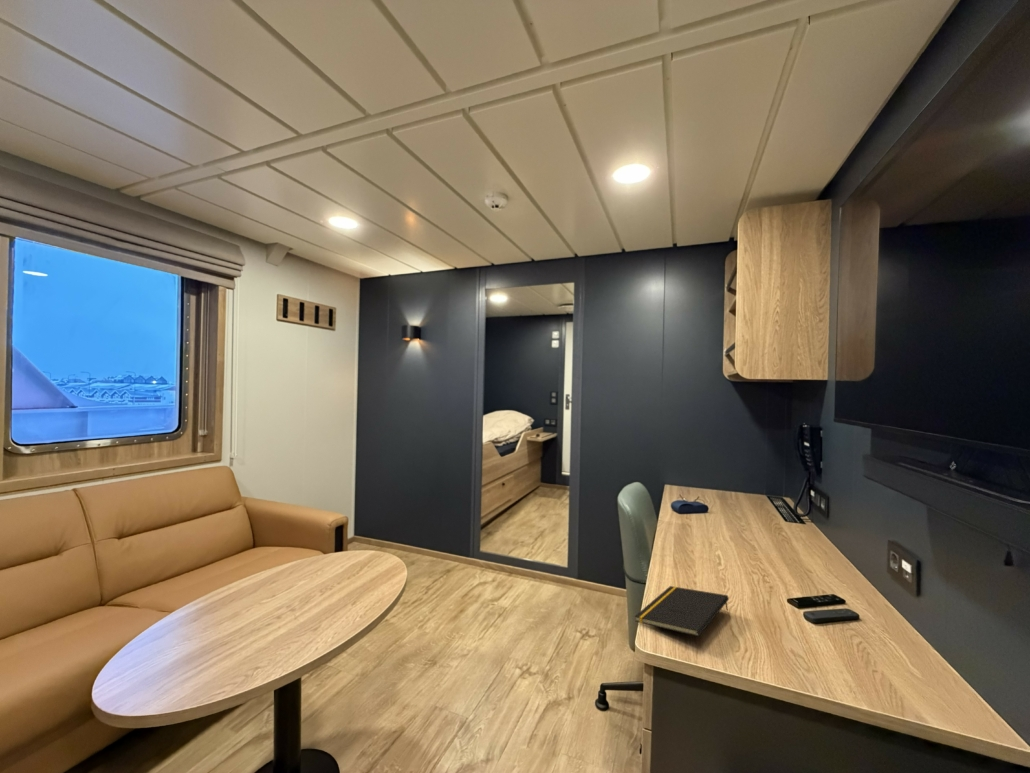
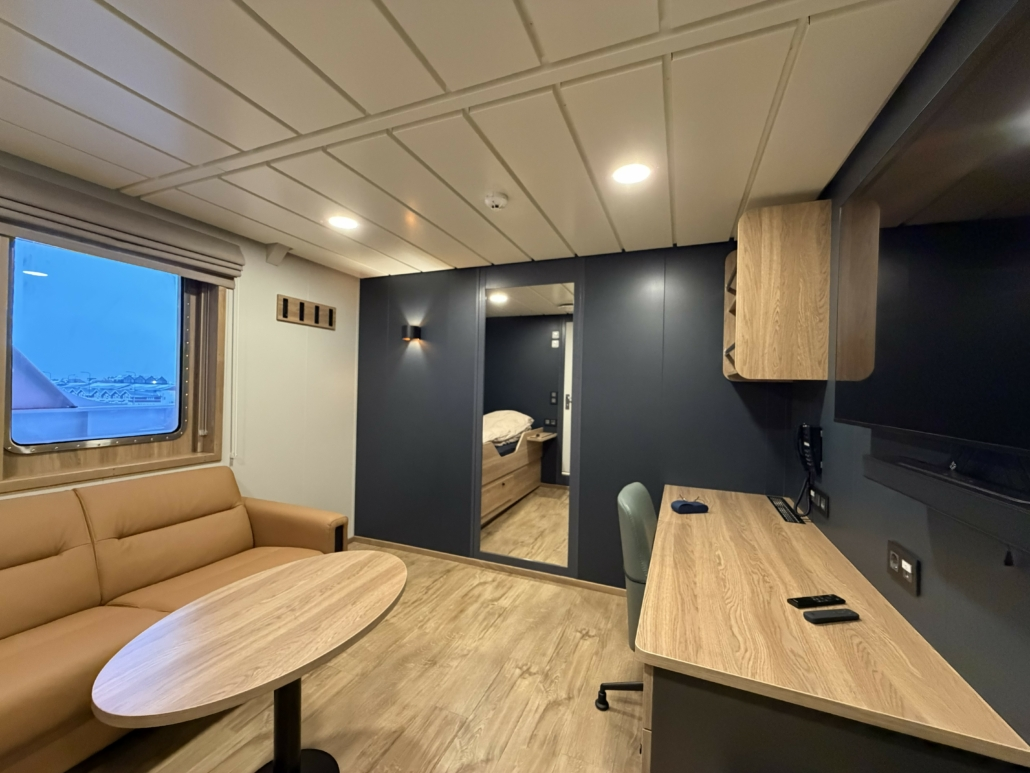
- notepad [634,585,730,638]
